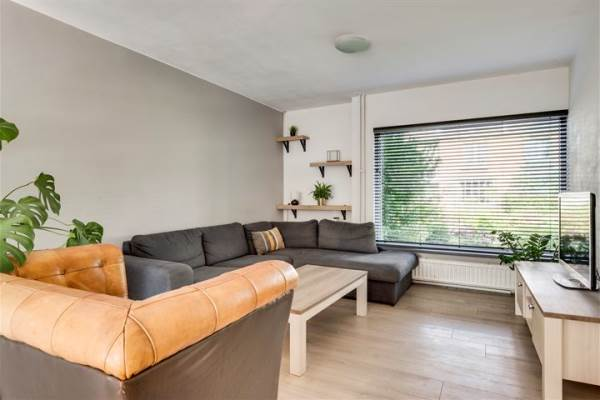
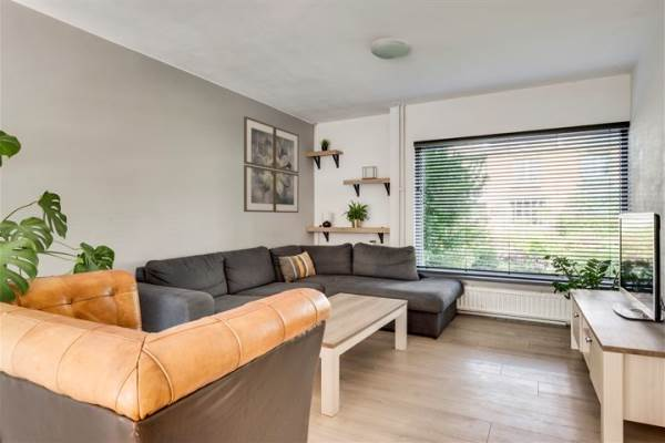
+ wall art [243,115,300,214]
